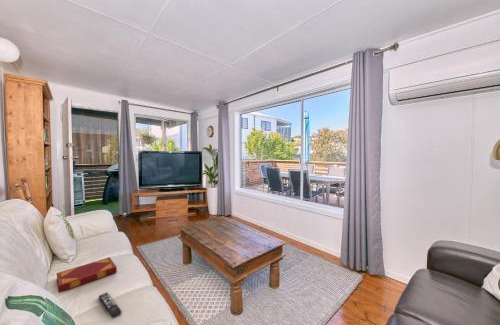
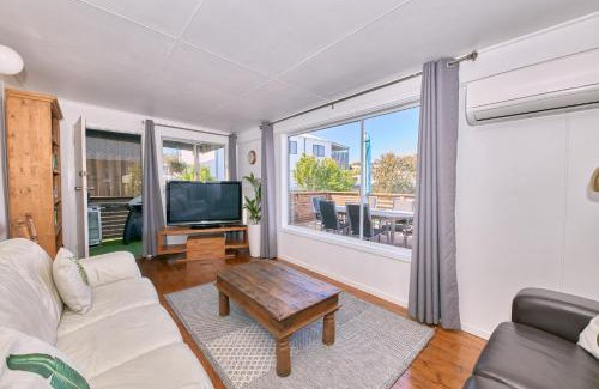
- hardback book [55,256,118,294]
- remote control [98,291,123,320]
